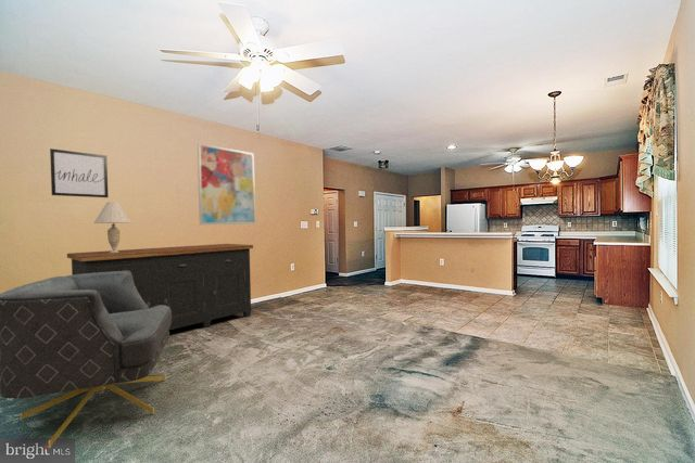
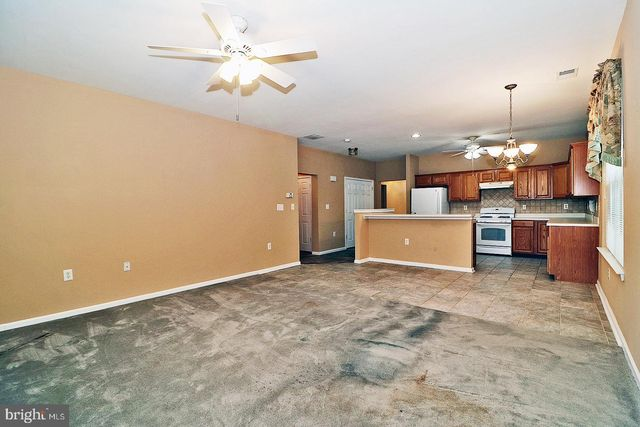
- wall art [49,147,110,198]
- sideboard [66,243,254,331]
- wall art [197,142,256,226]
- armchair [0,271,172,449]
- table lamp [93,201,132,253]
